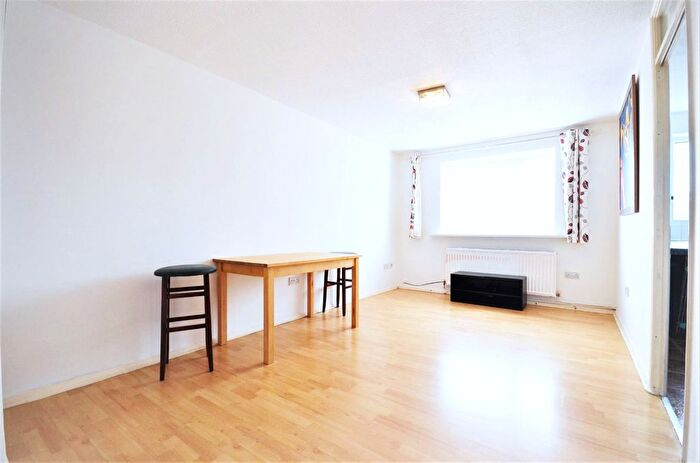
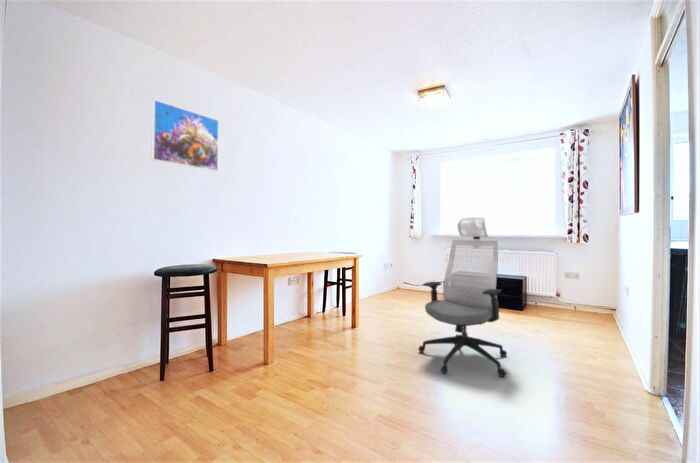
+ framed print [150,99,220,172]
+ office chair [417,216,508,378]
